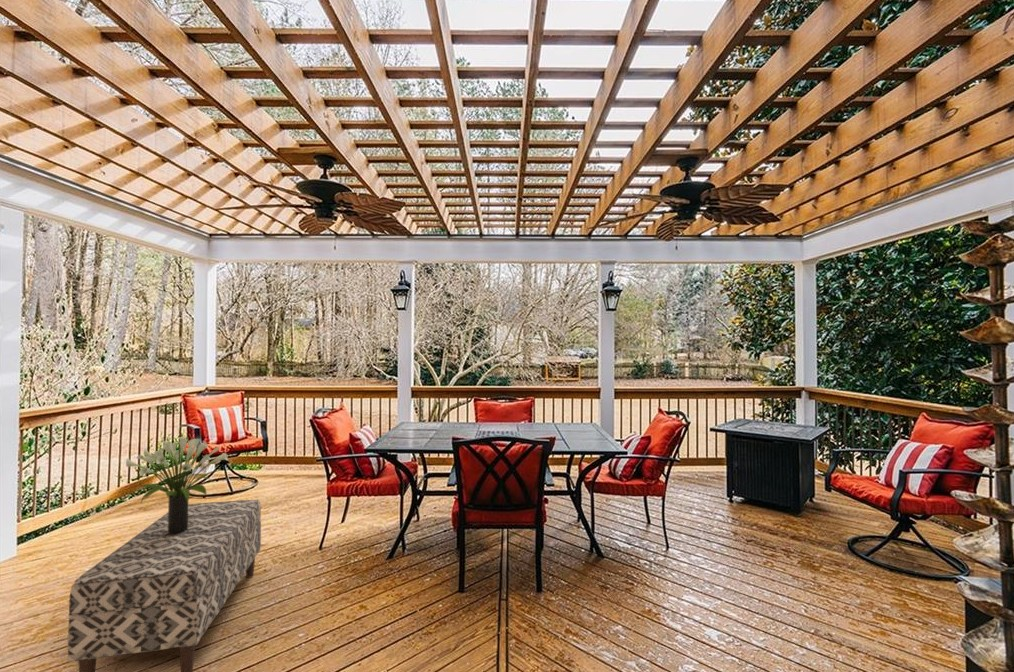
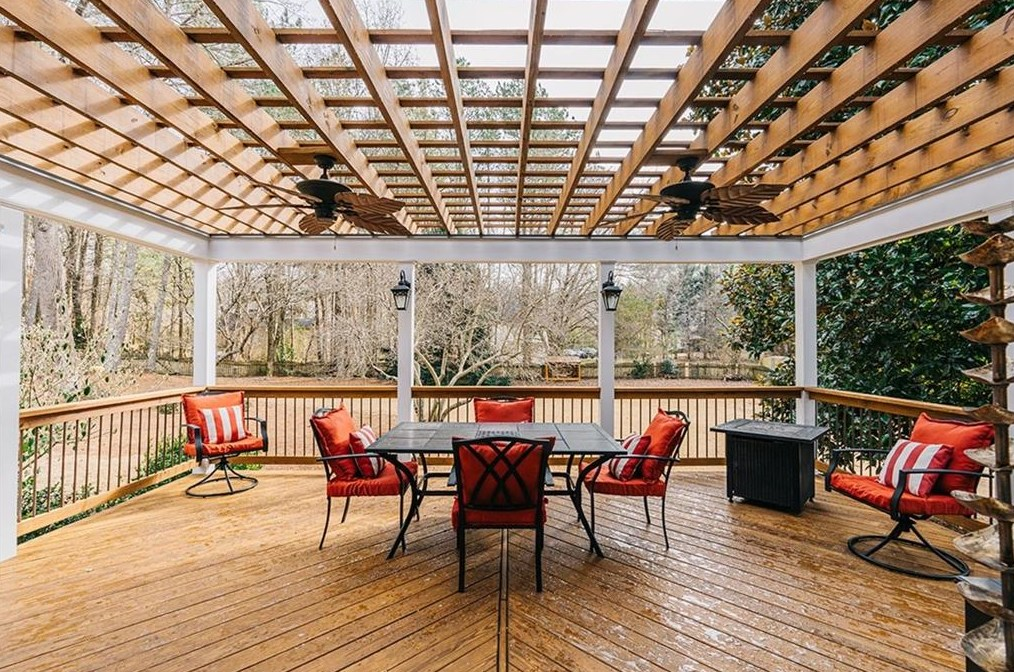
- bench [67,499,262,672]
- potted plant [125,436,229,533]
